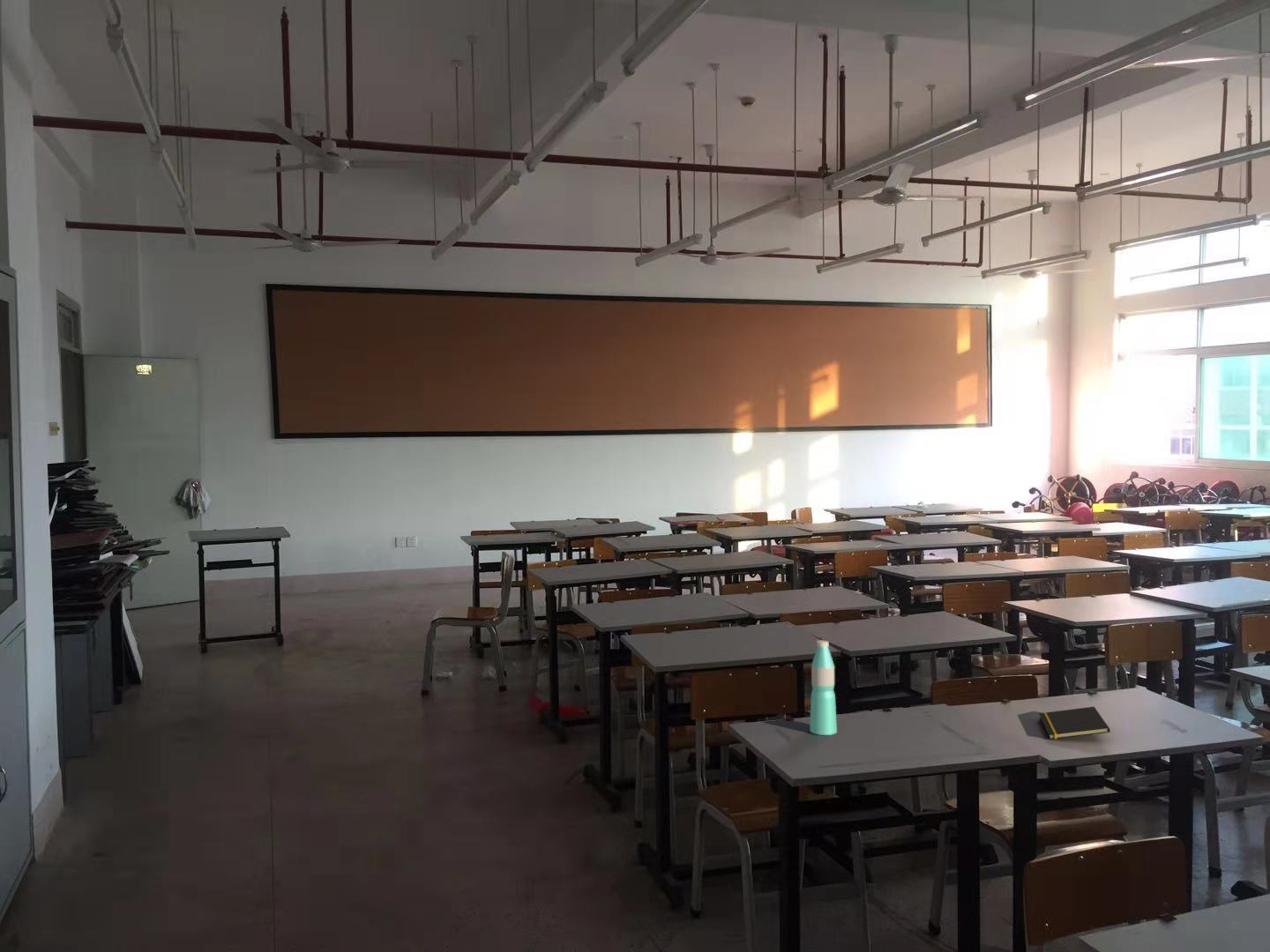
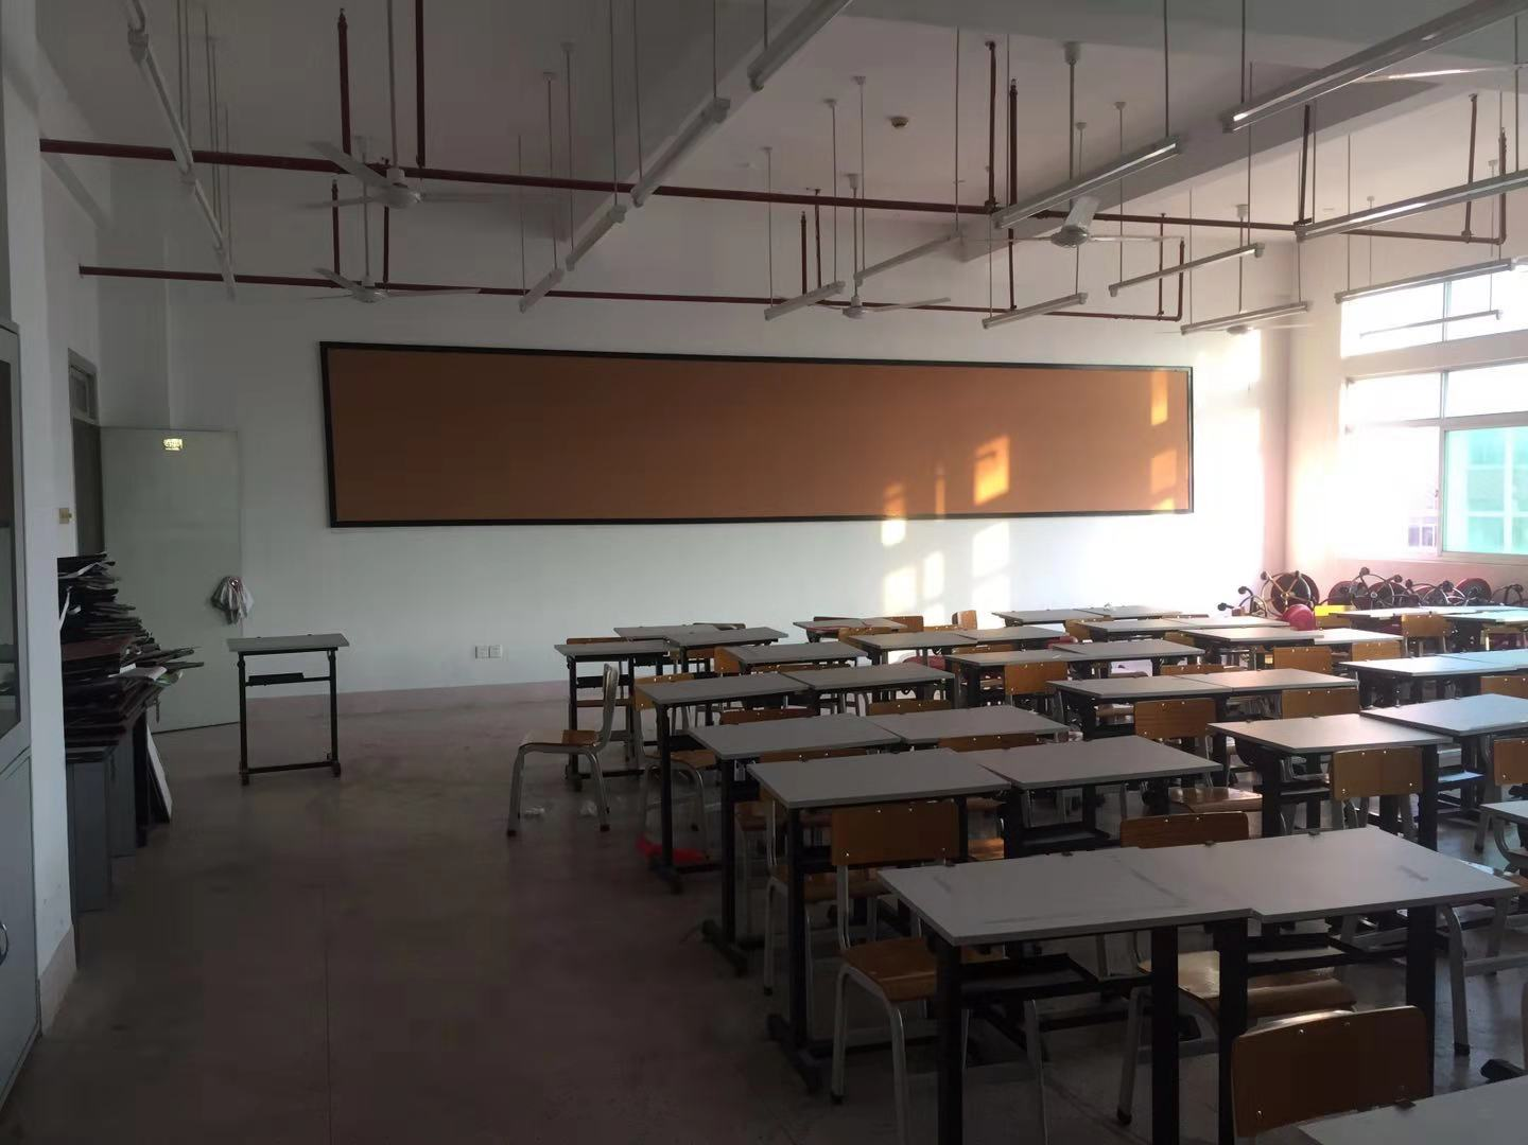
- water bottle [809,639,838,736]
- notepad [1038,706,1111,740]
